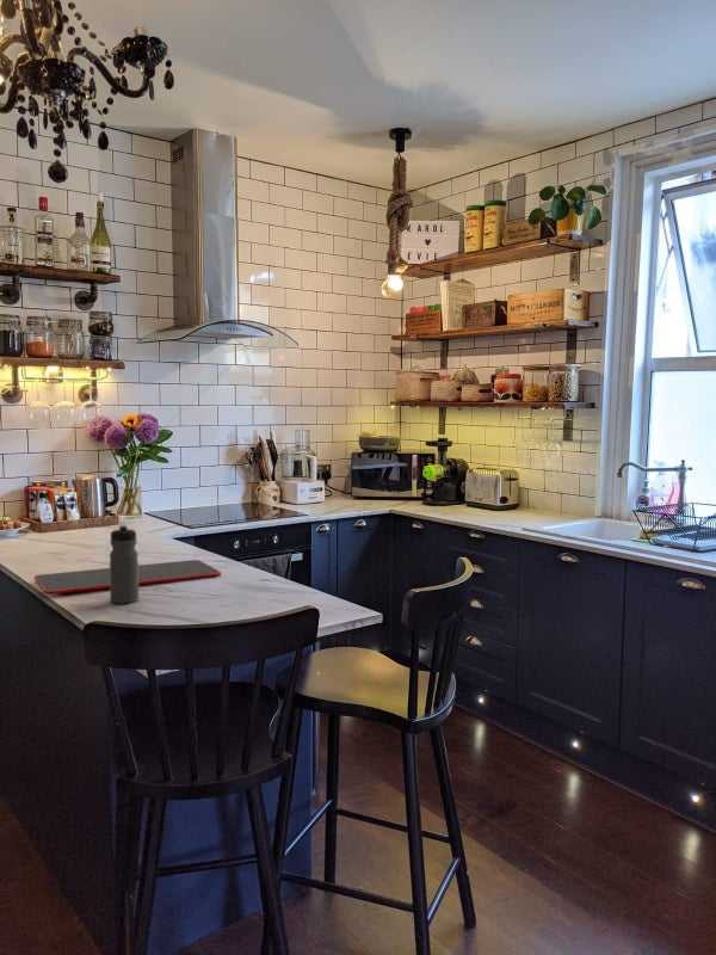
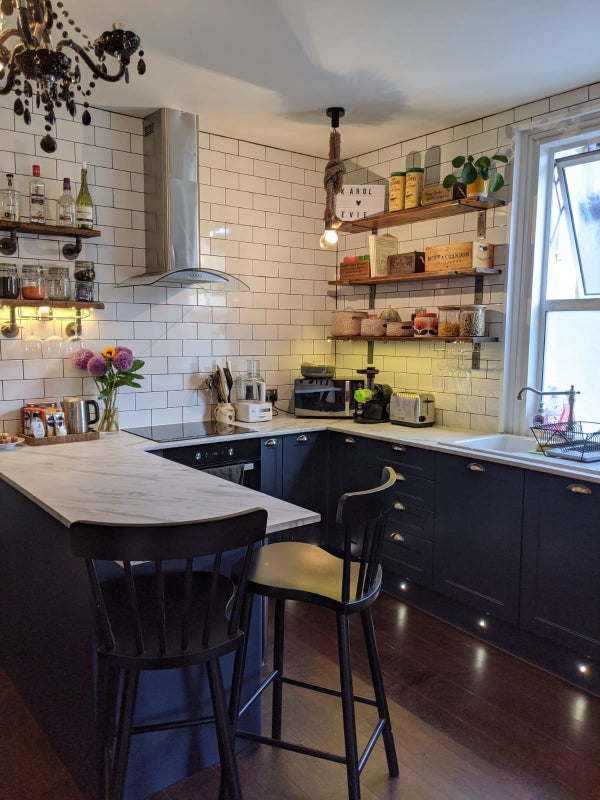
- water bottle [109,524,140,604]
- cutting board [32,559,222,596]
